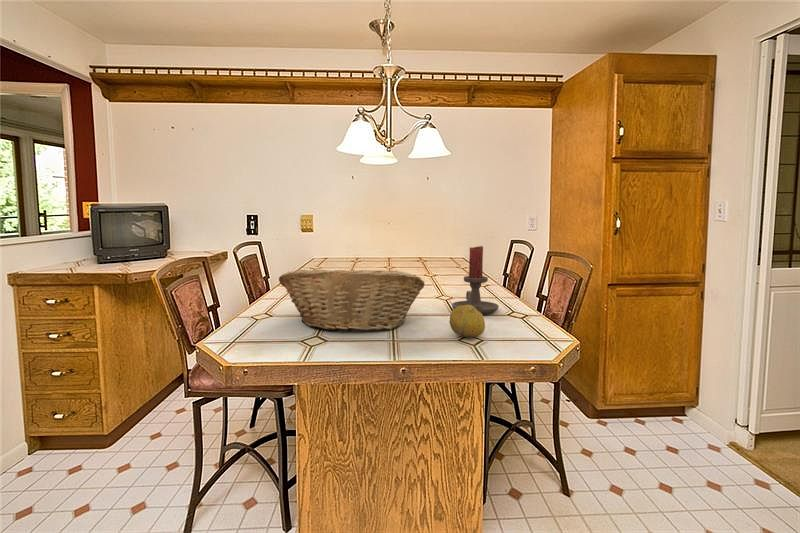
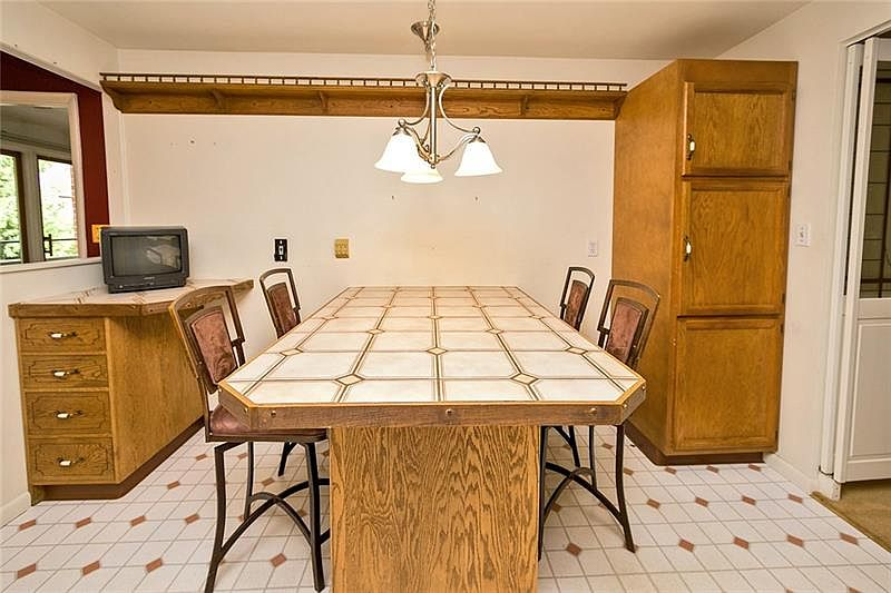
- candle holder [451,245,500,315]
- fruit basket [278,268,426,332]
- fruit [449,305,486,339]
